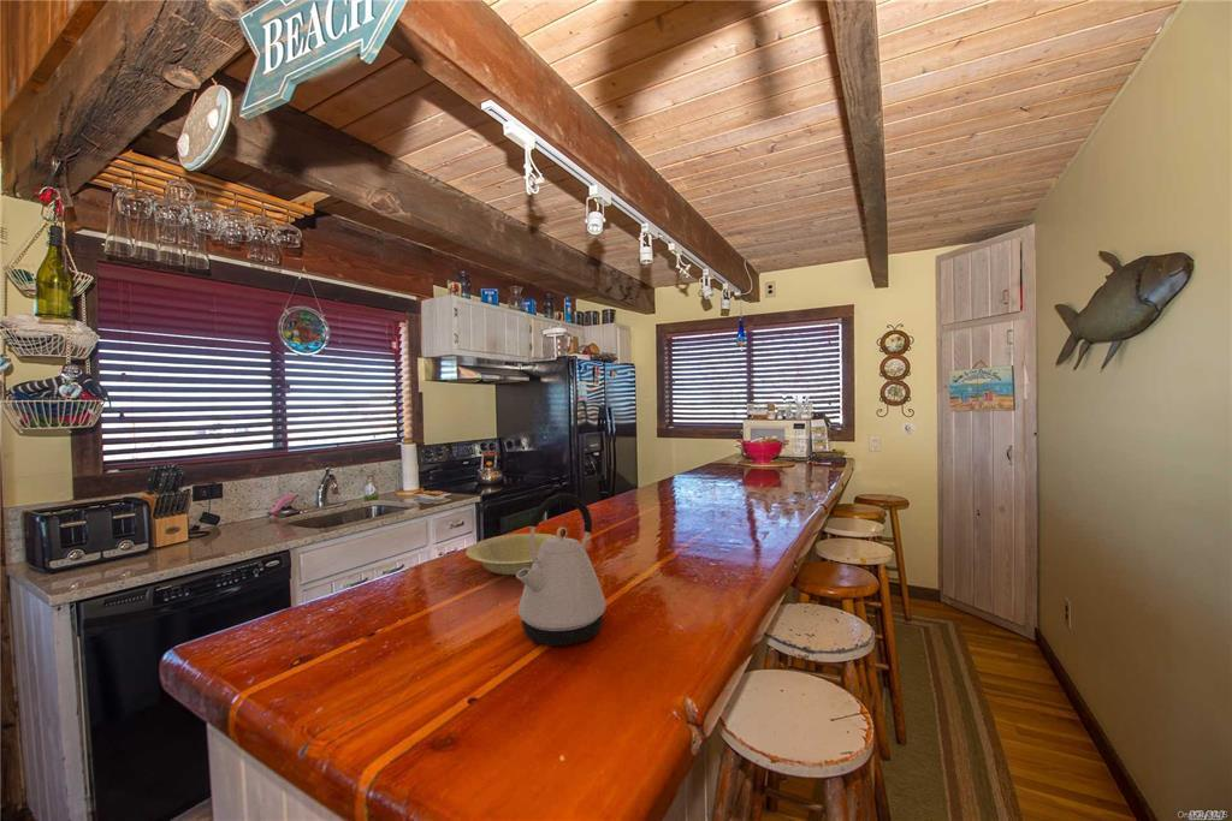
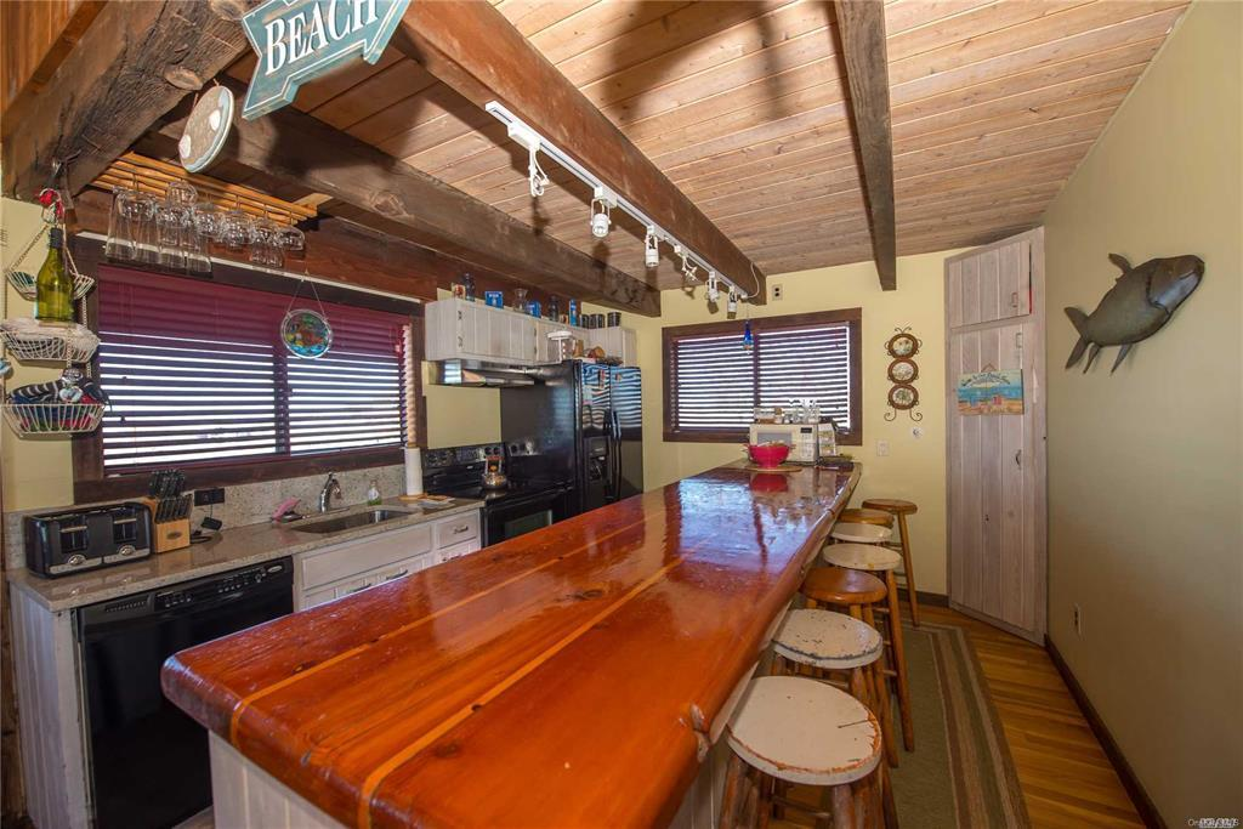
- kettle [515,493,606,647]
- bowl [464,533,557,576]
